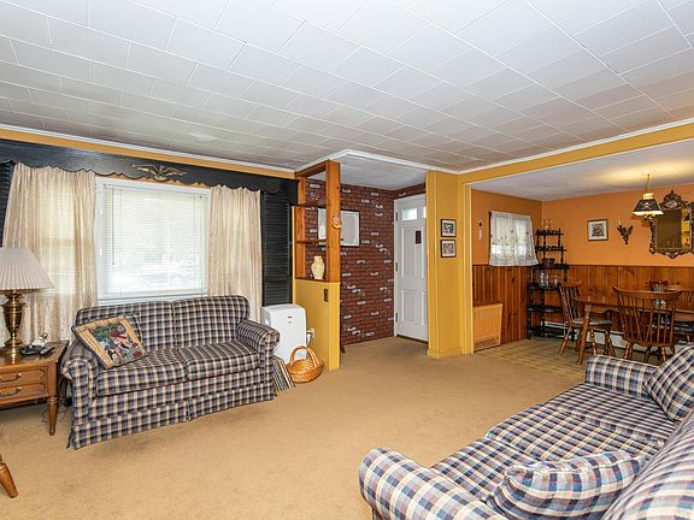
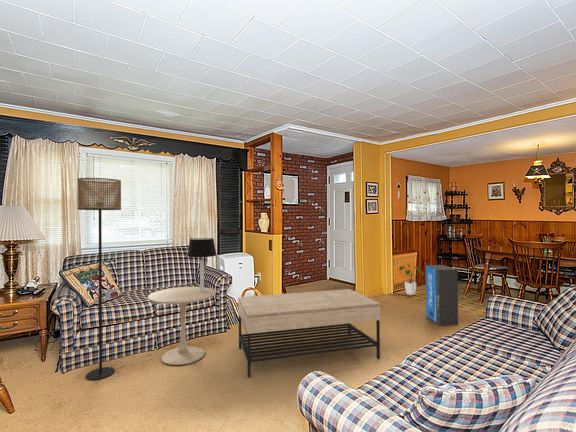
+ coffee table [237,288,381,378]
+ table lamp [186,237,217,292]
+ floor lamp [77,177,122,381]
+ house plant [397,263,425,296]
+ air purifier [425,264,459,326]
+ side table [147,286,217,366]
